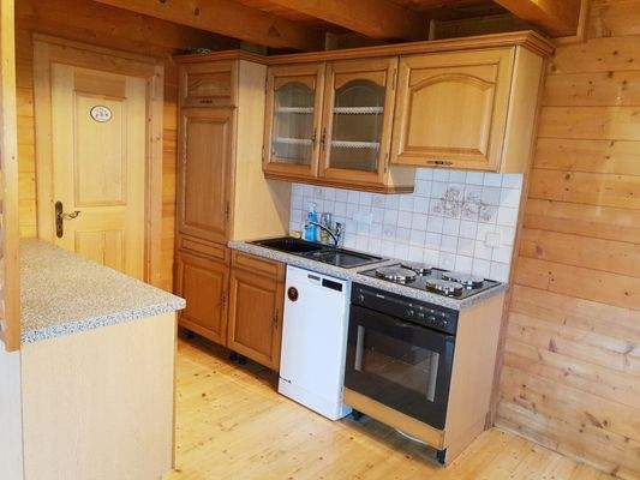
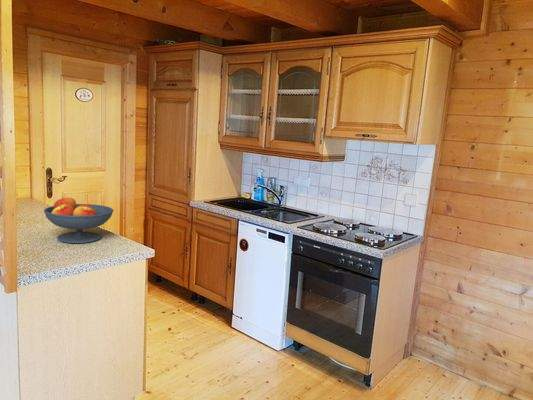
+ fruit bowl [43,196,114,244]
